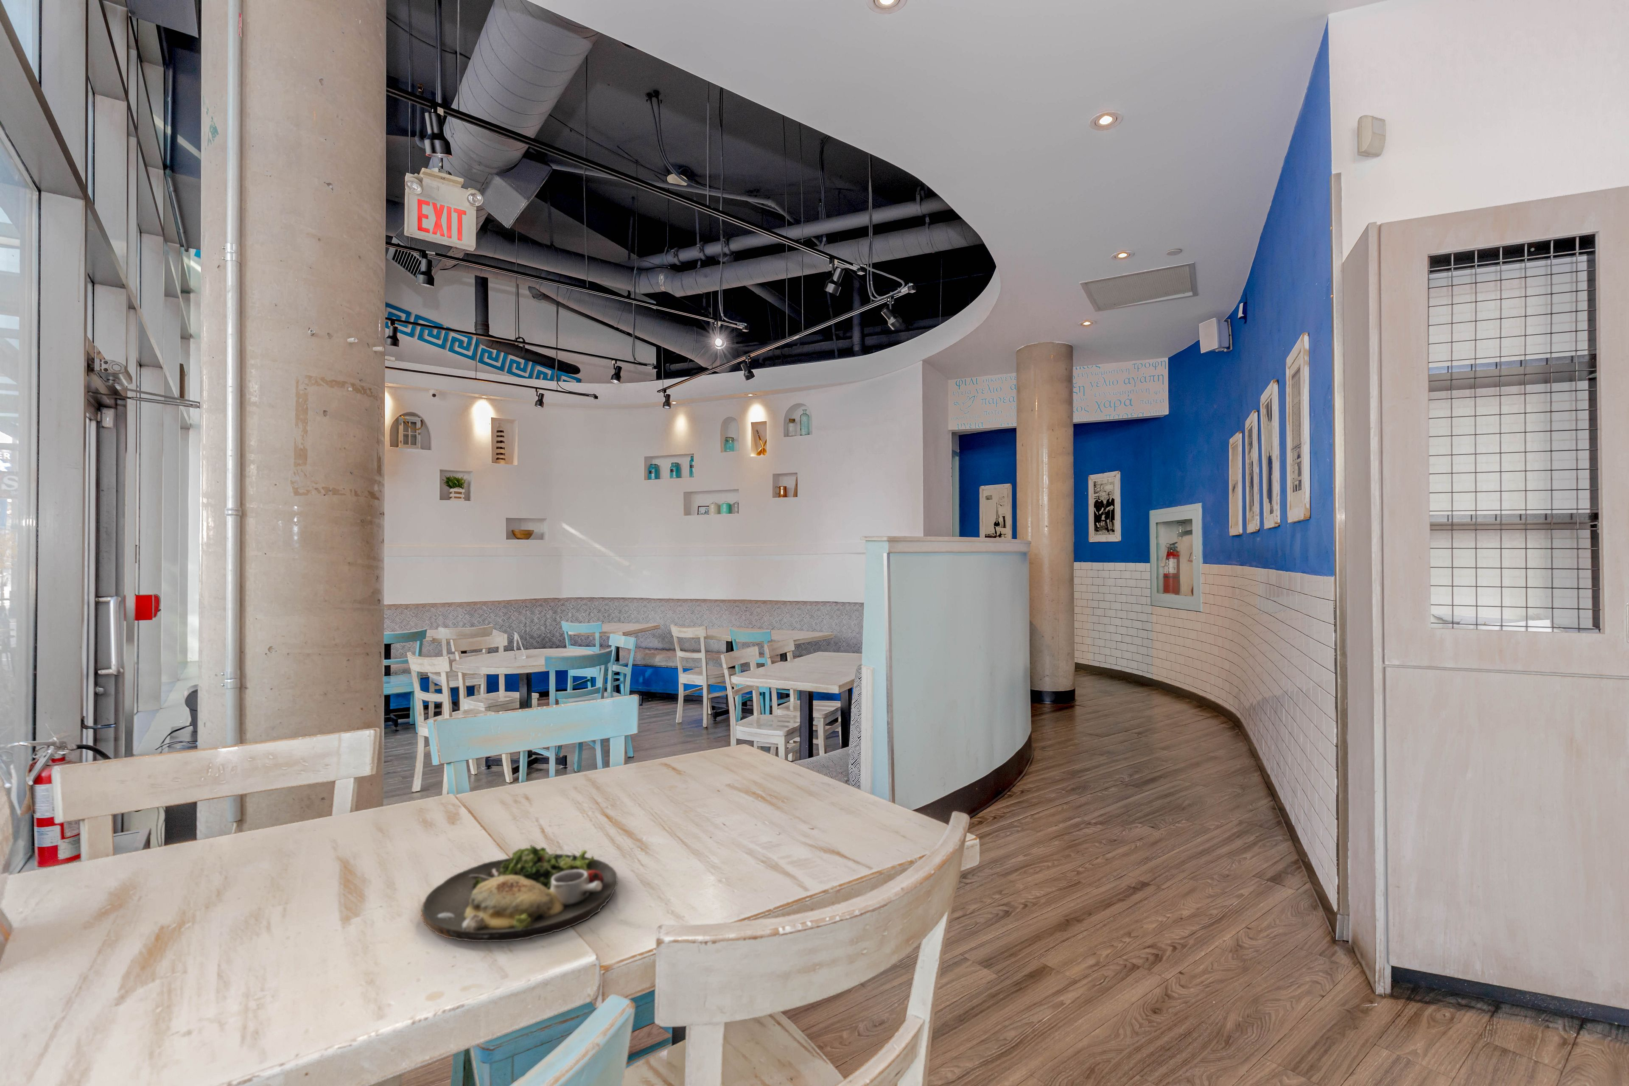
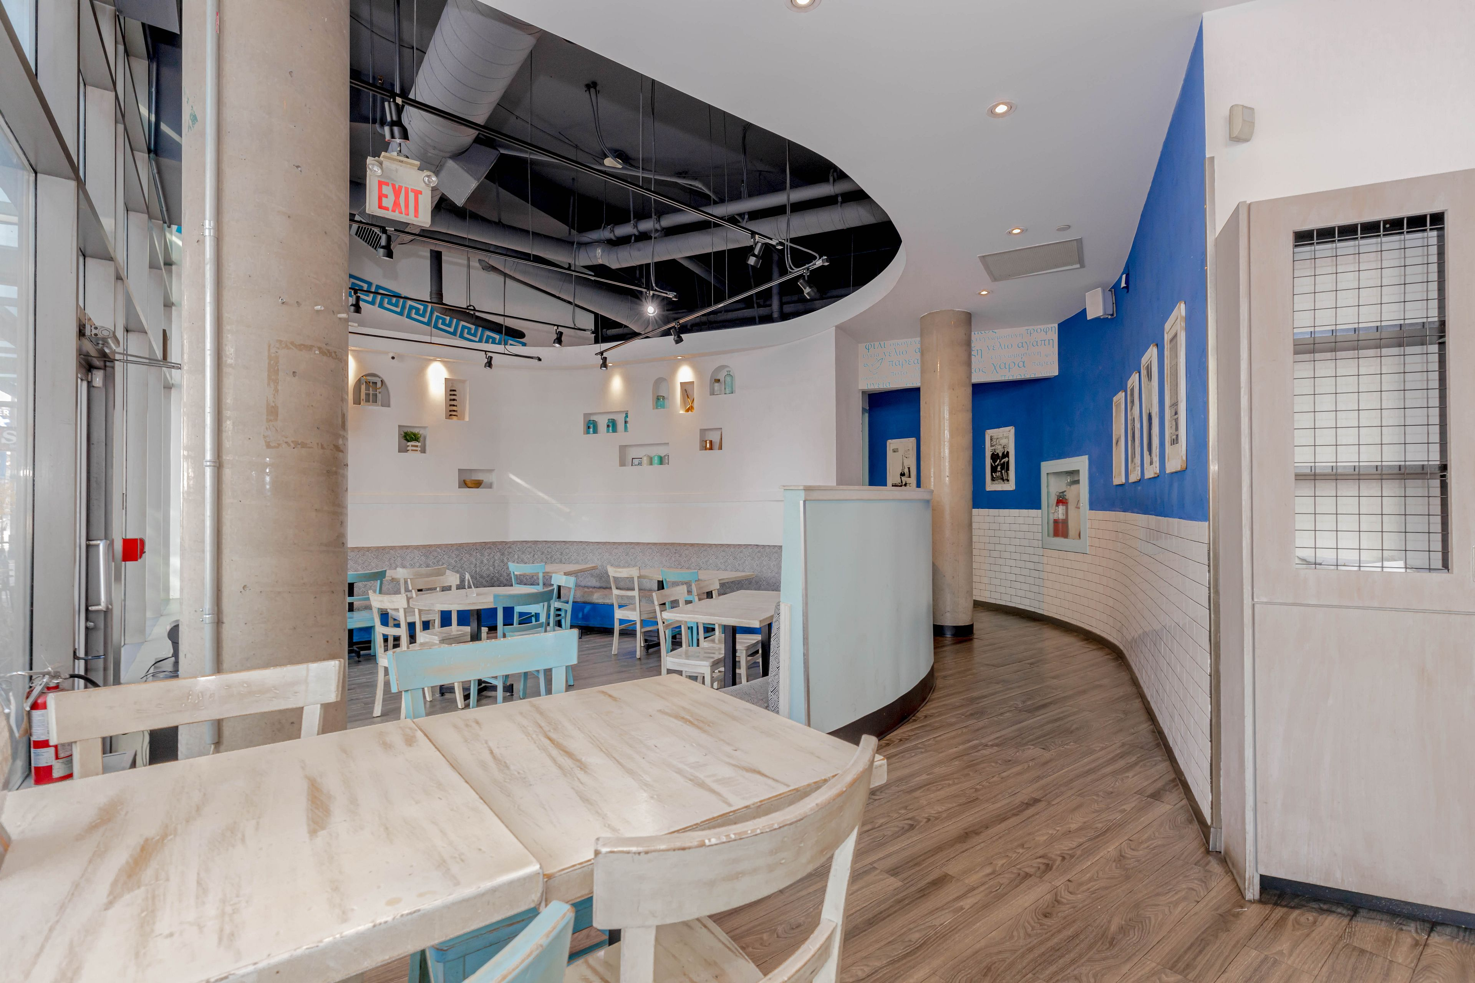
- dinner plate [421,844,618,942]
